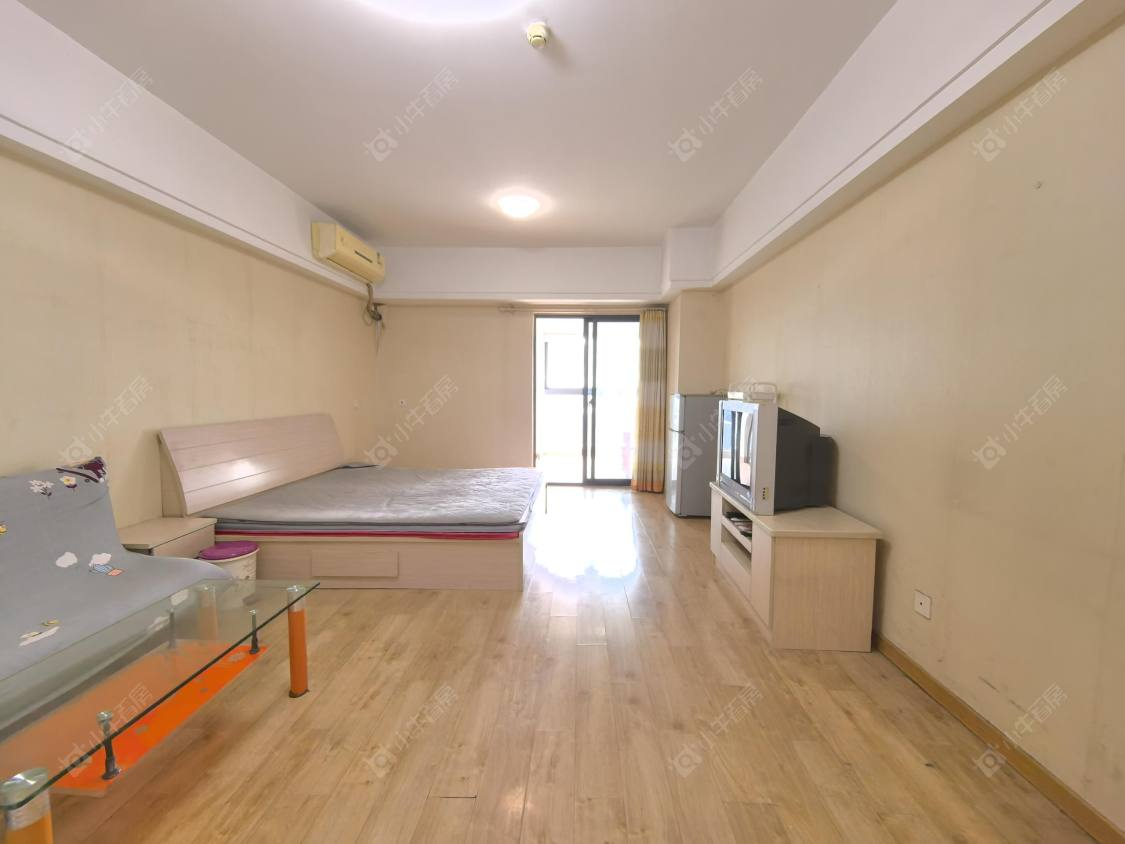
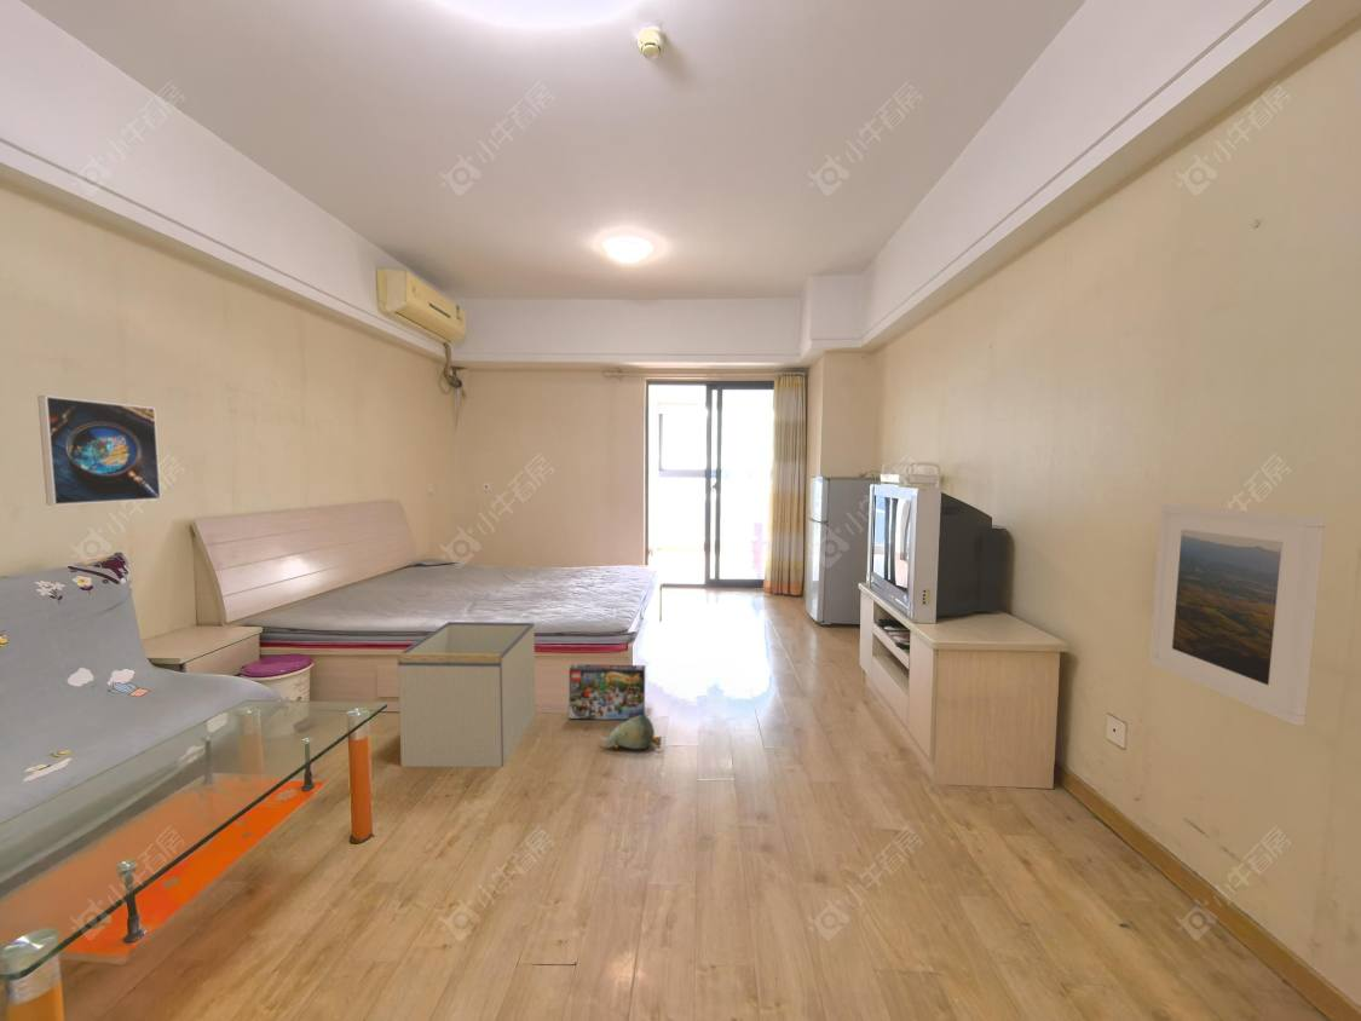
+ storage bin [396,621,536,768]
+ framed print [1148,503,1326,726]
+ box [567,663,646,721]
+ plush toy [595,715,663,750]
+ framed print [36,394,162,507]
